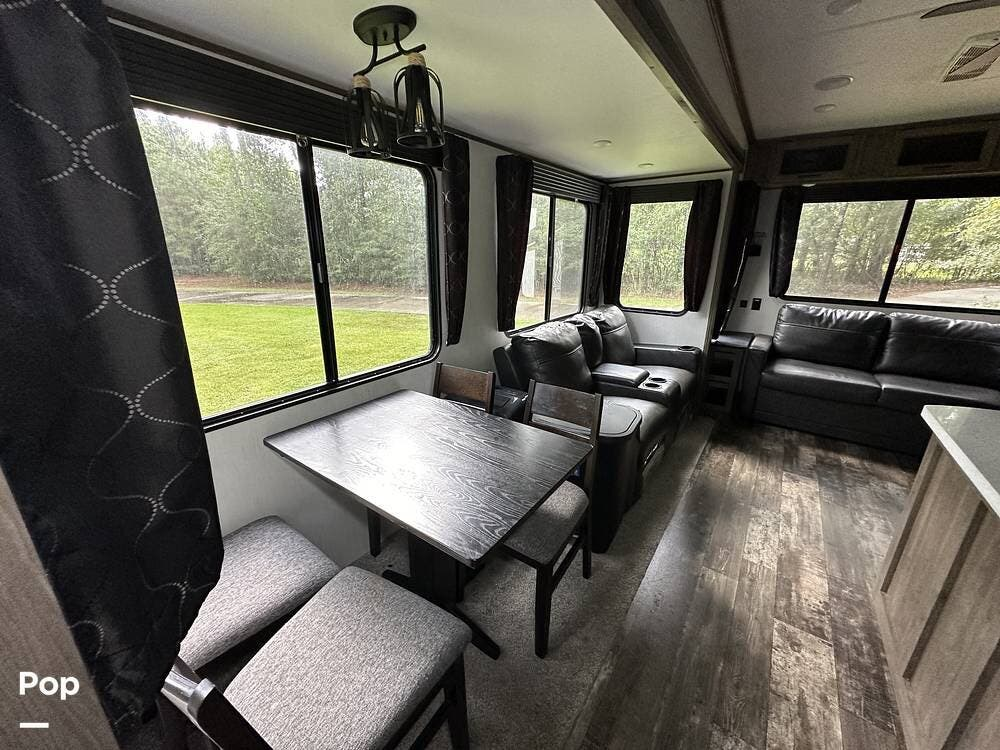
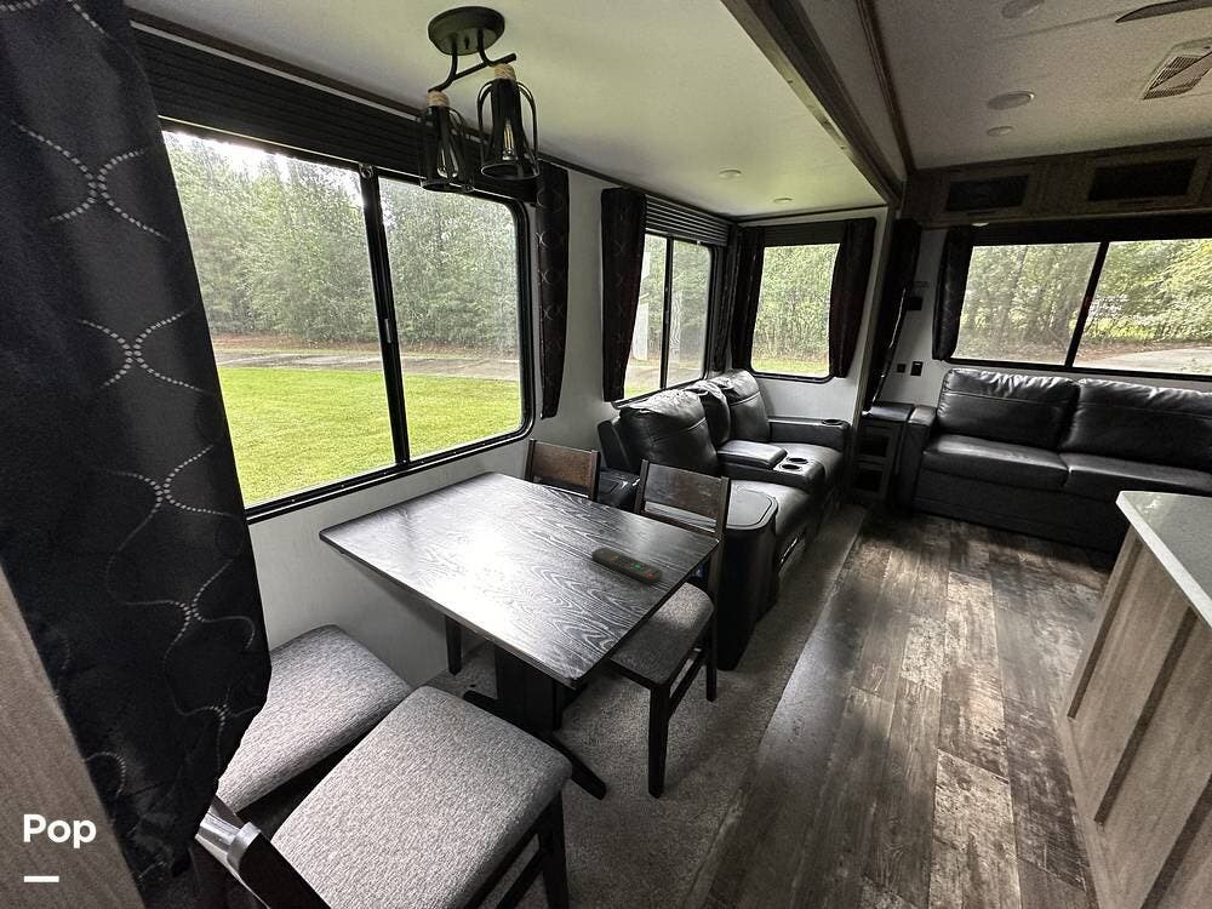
+ remote control [591,547,664,585]
